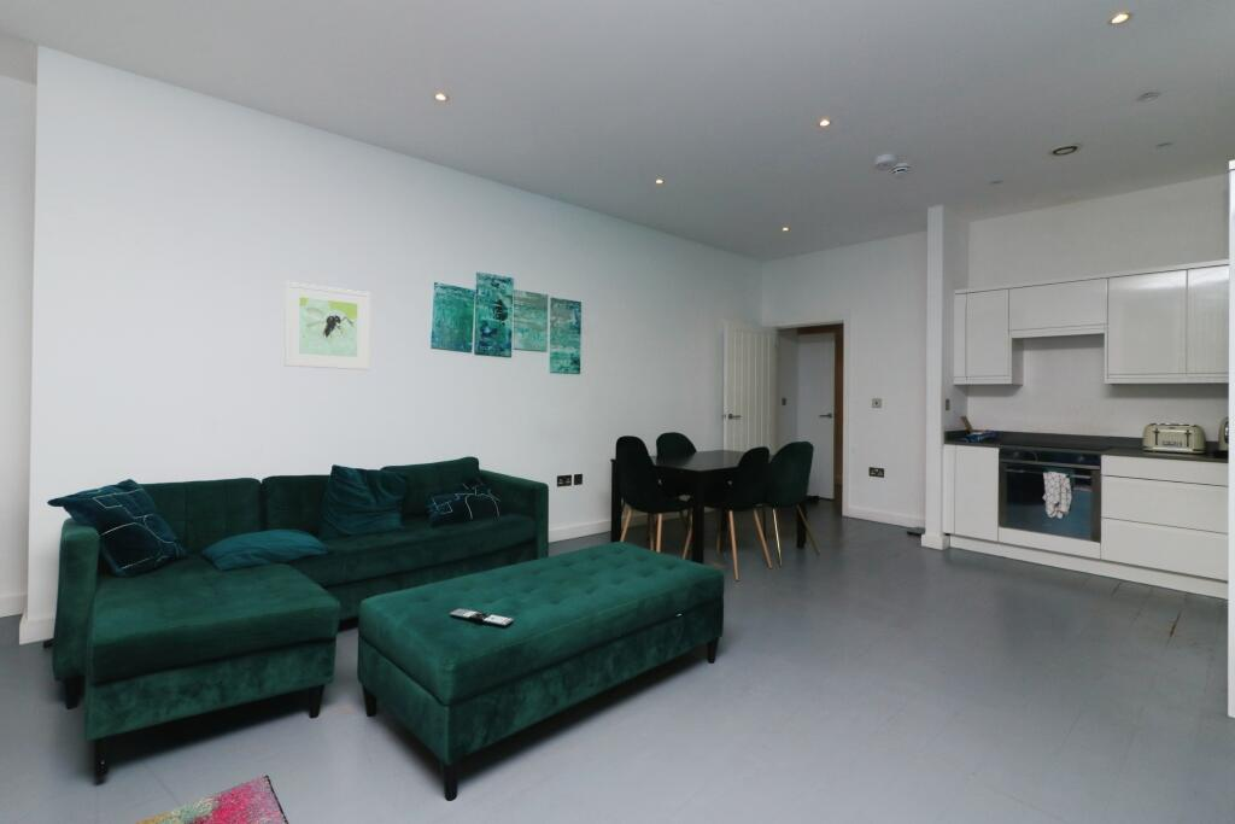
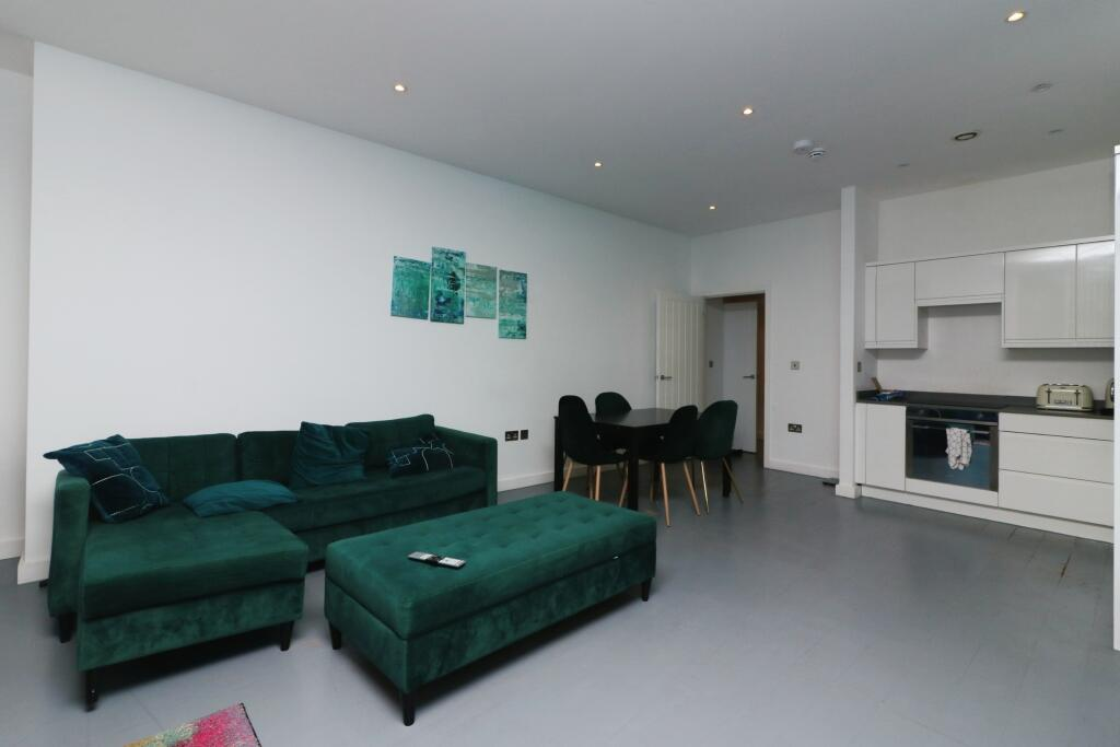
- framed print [283,281,371,372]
